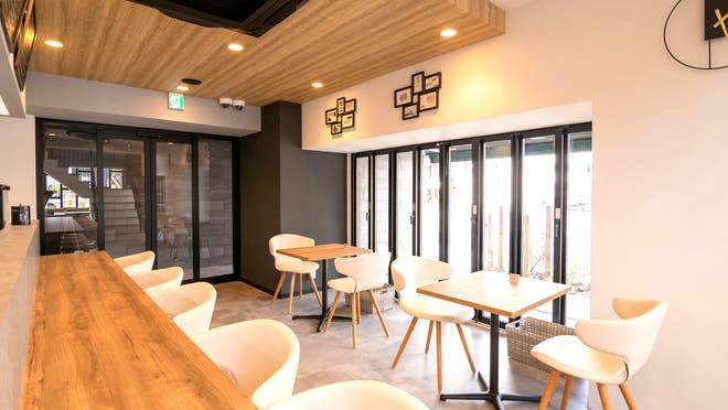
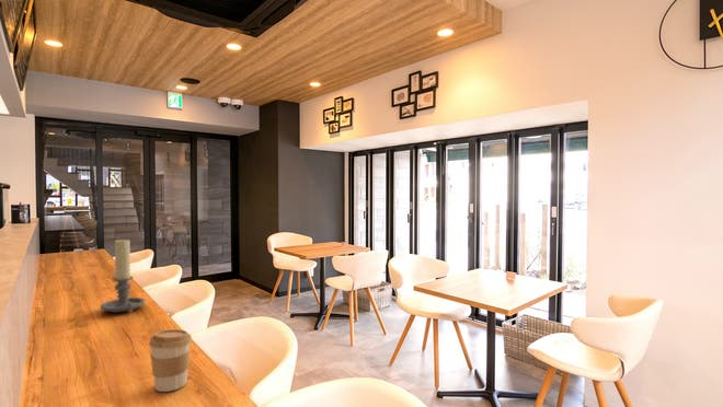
+ candle holder [100,237,146,314]
+ coffee cup [148,328,193,393]
